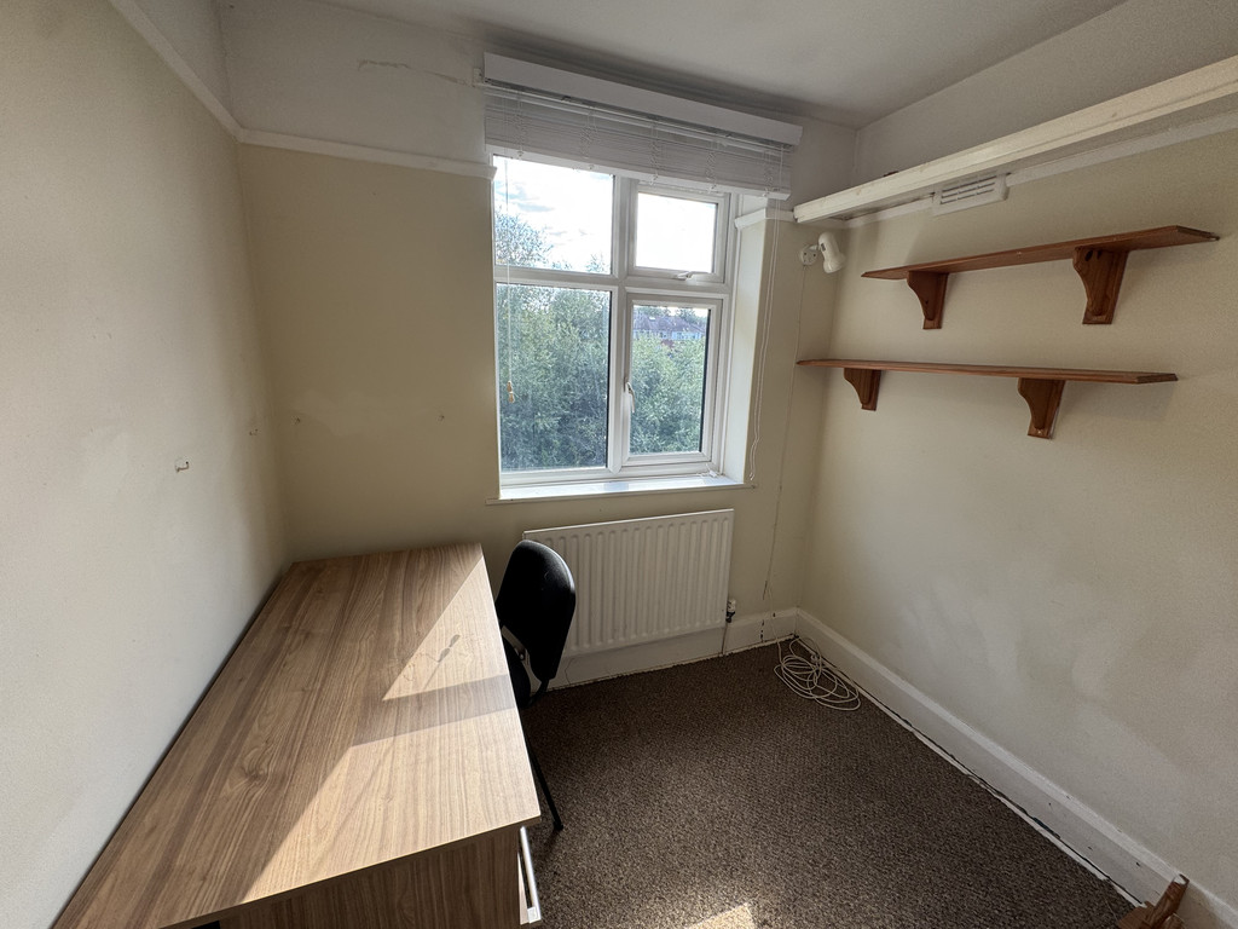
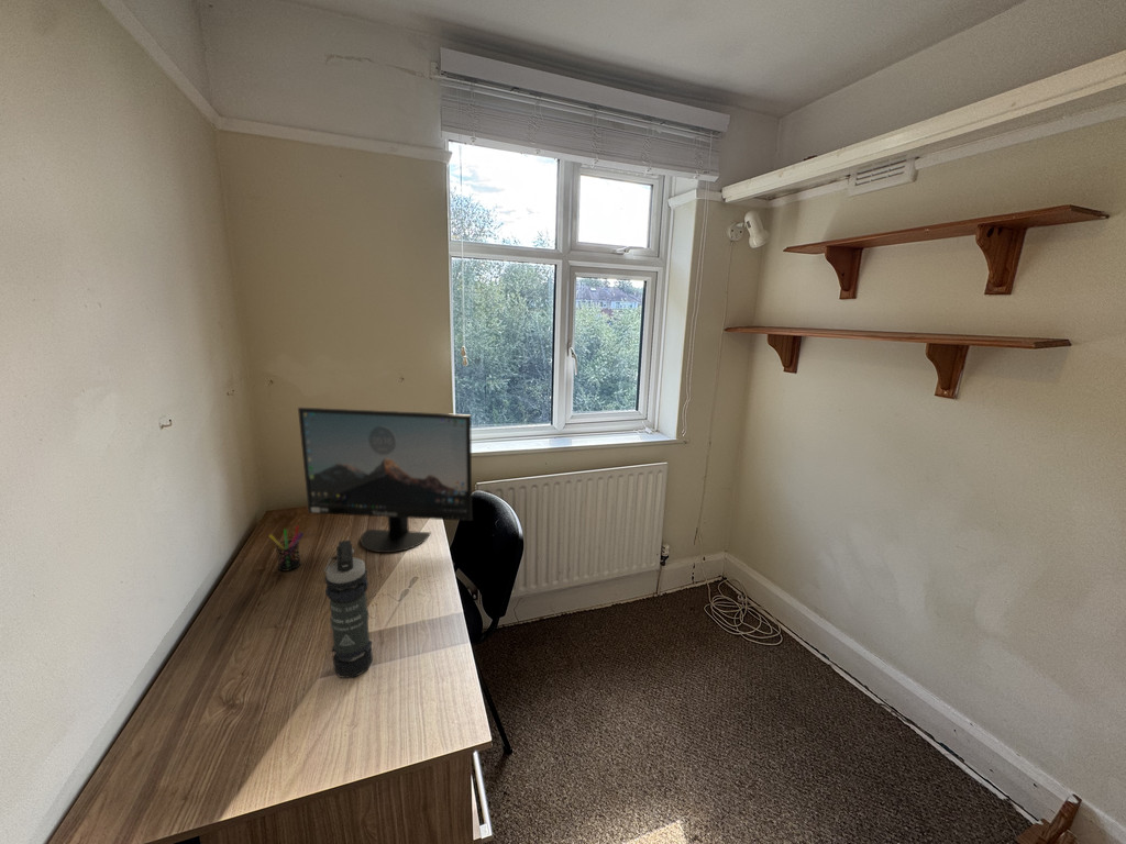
+ pen holder [268,524,305,573]
+ monitor [297,407,473,554]
+ smoke grenade [322,540,374,678]
